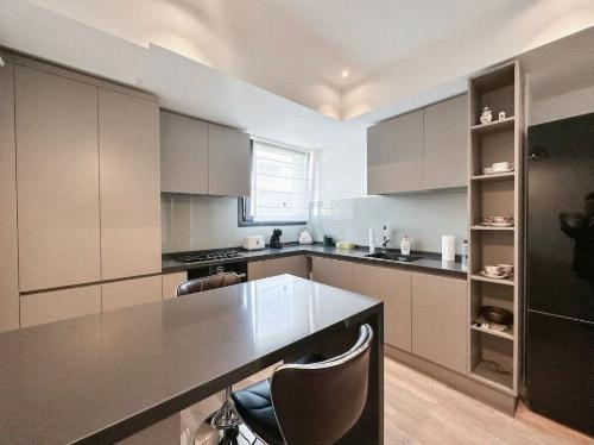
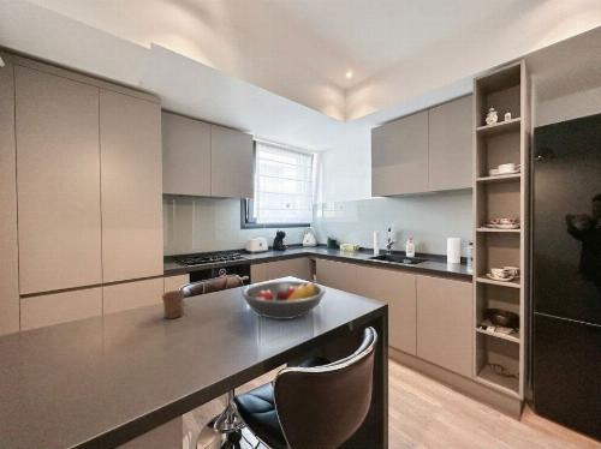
+ fruit bowl [240,280,326,321]
+ mug [160,289,186,319]
